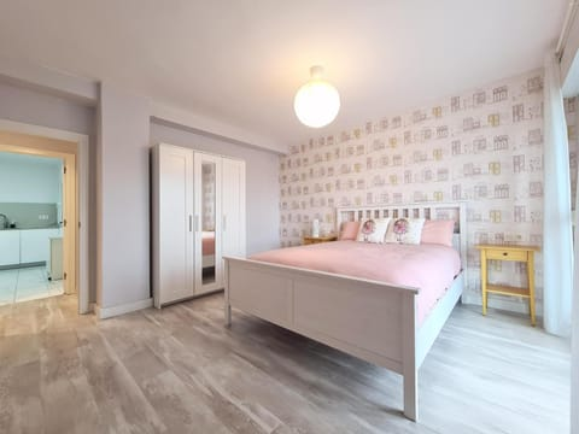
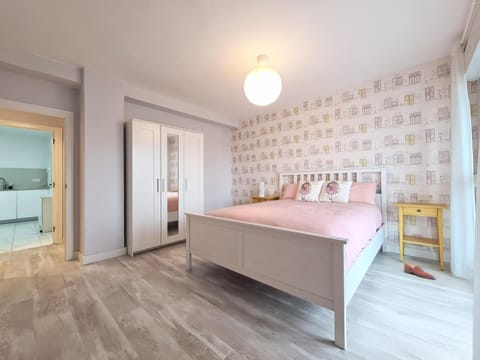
+ shoe [403,262,435,280]
